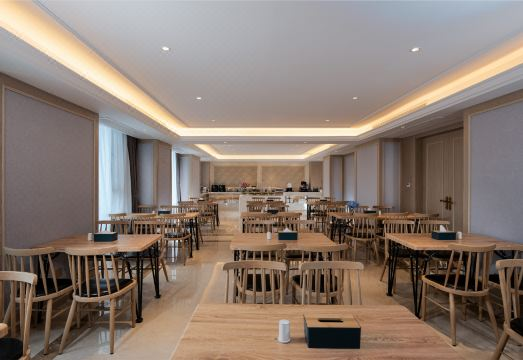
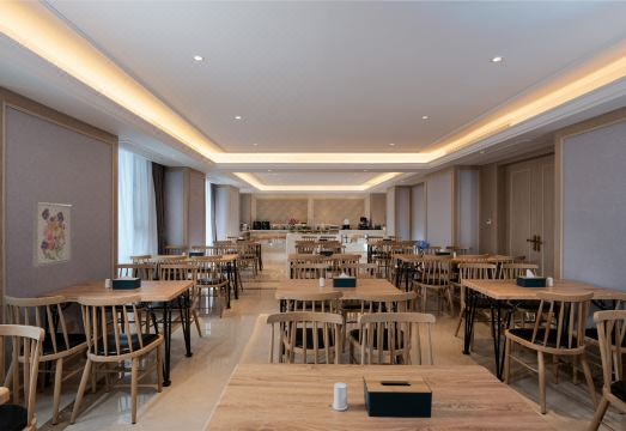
+ wall art [31,201,73,268]
